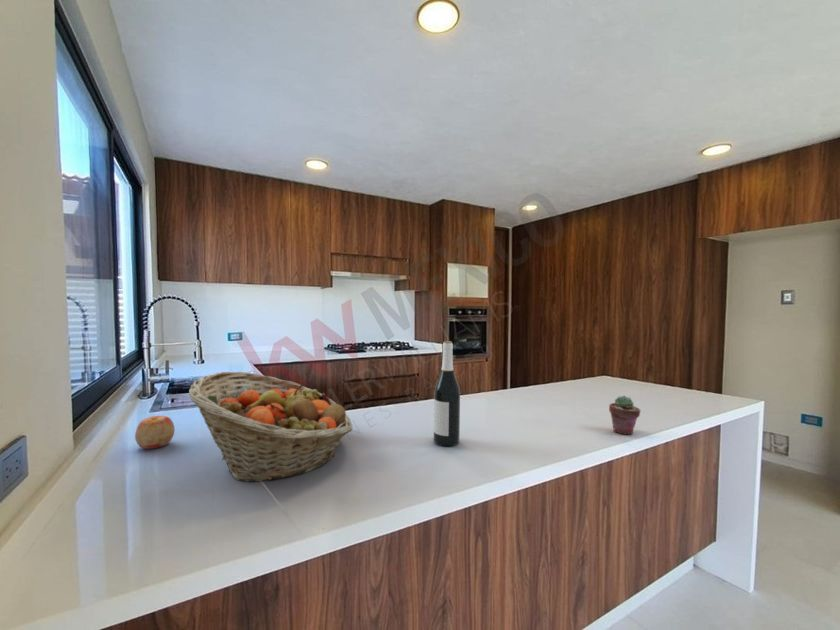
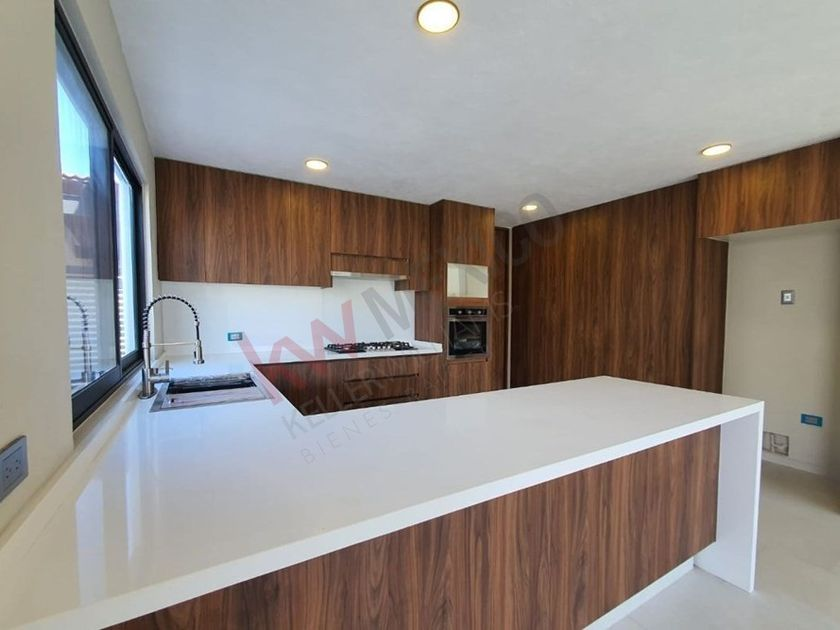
- fruit basket [188,371,353,483]
- potted succulent [608,395,641,436]
- wine bottle [433,340,461,447]
- apple [134,415,175,450]
